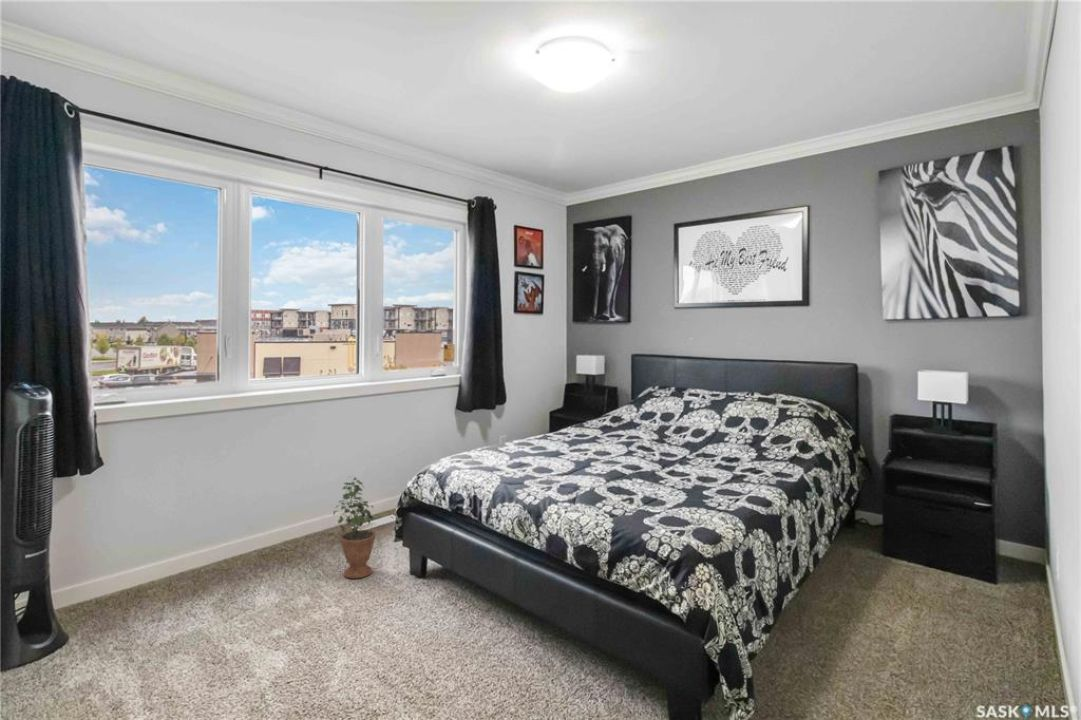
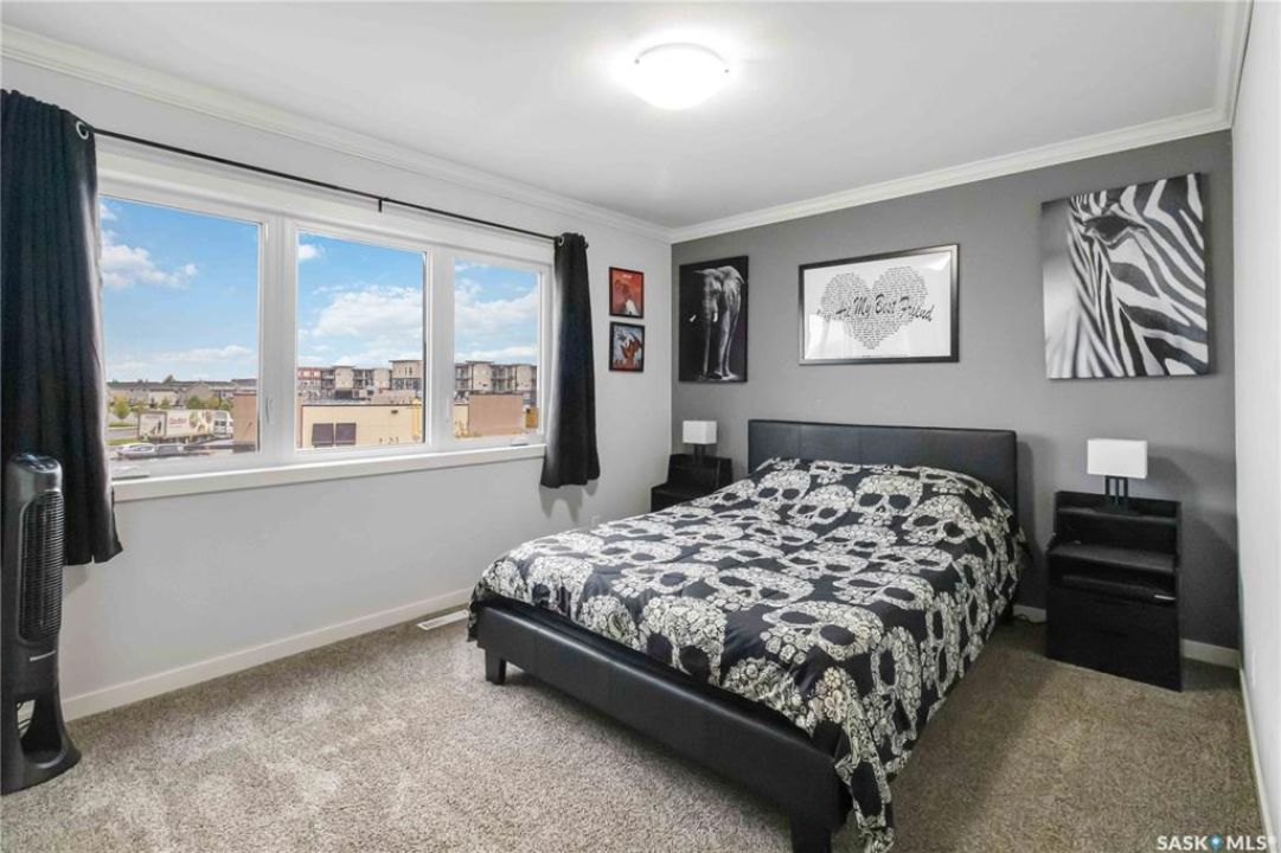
- potted plant [332,475,376,580]
